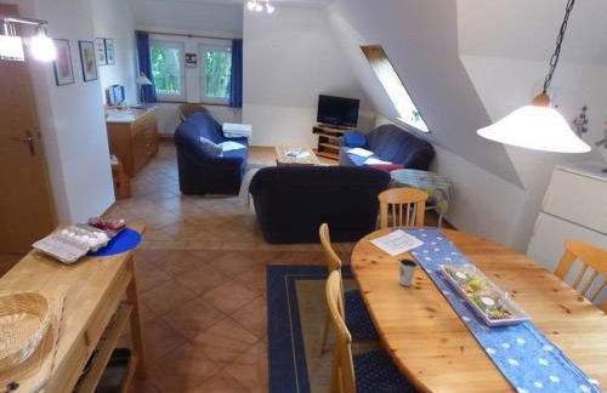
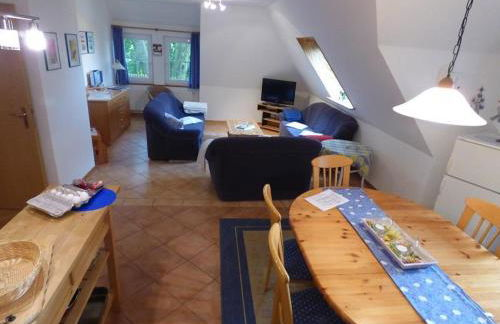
- dixie cup [397,257,419,287]
